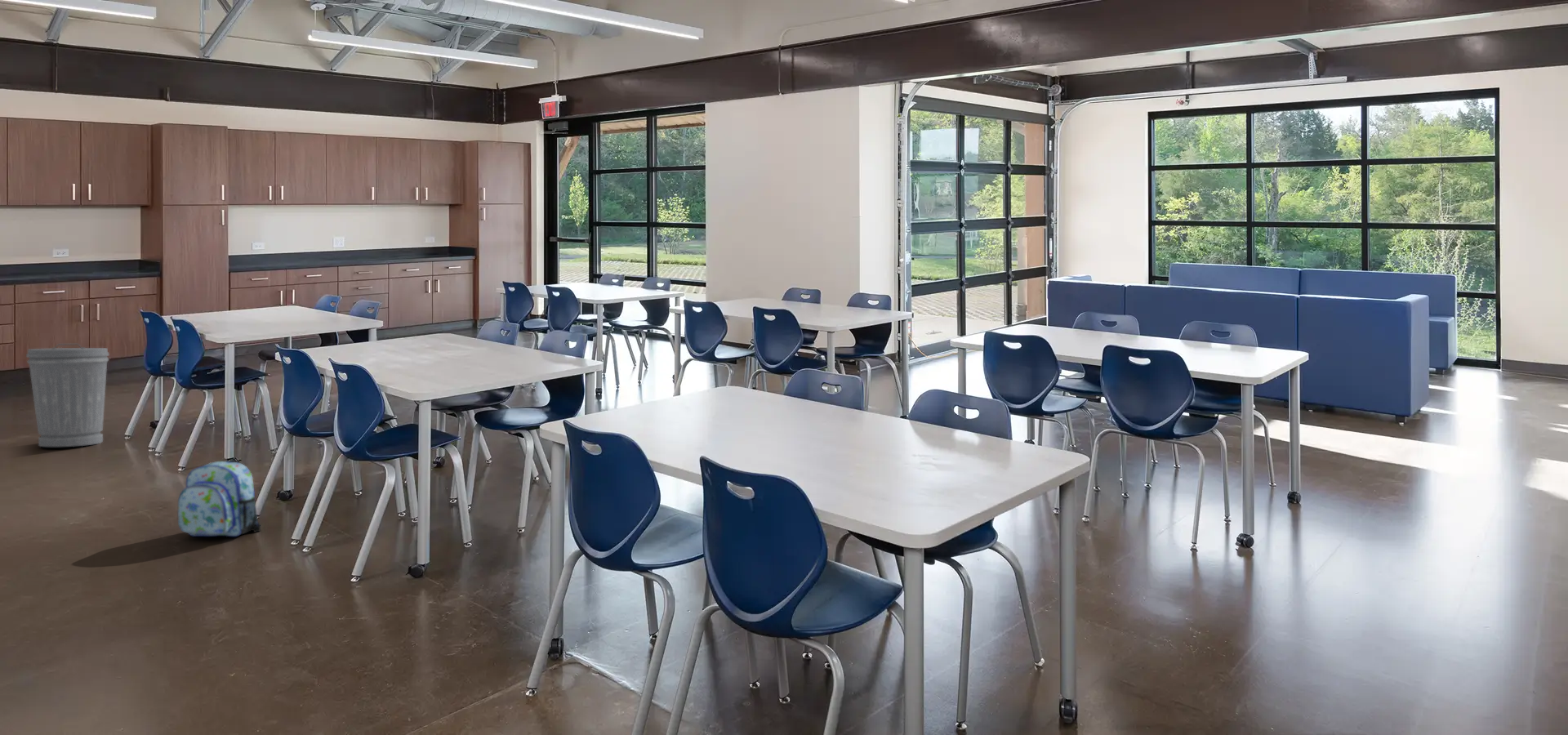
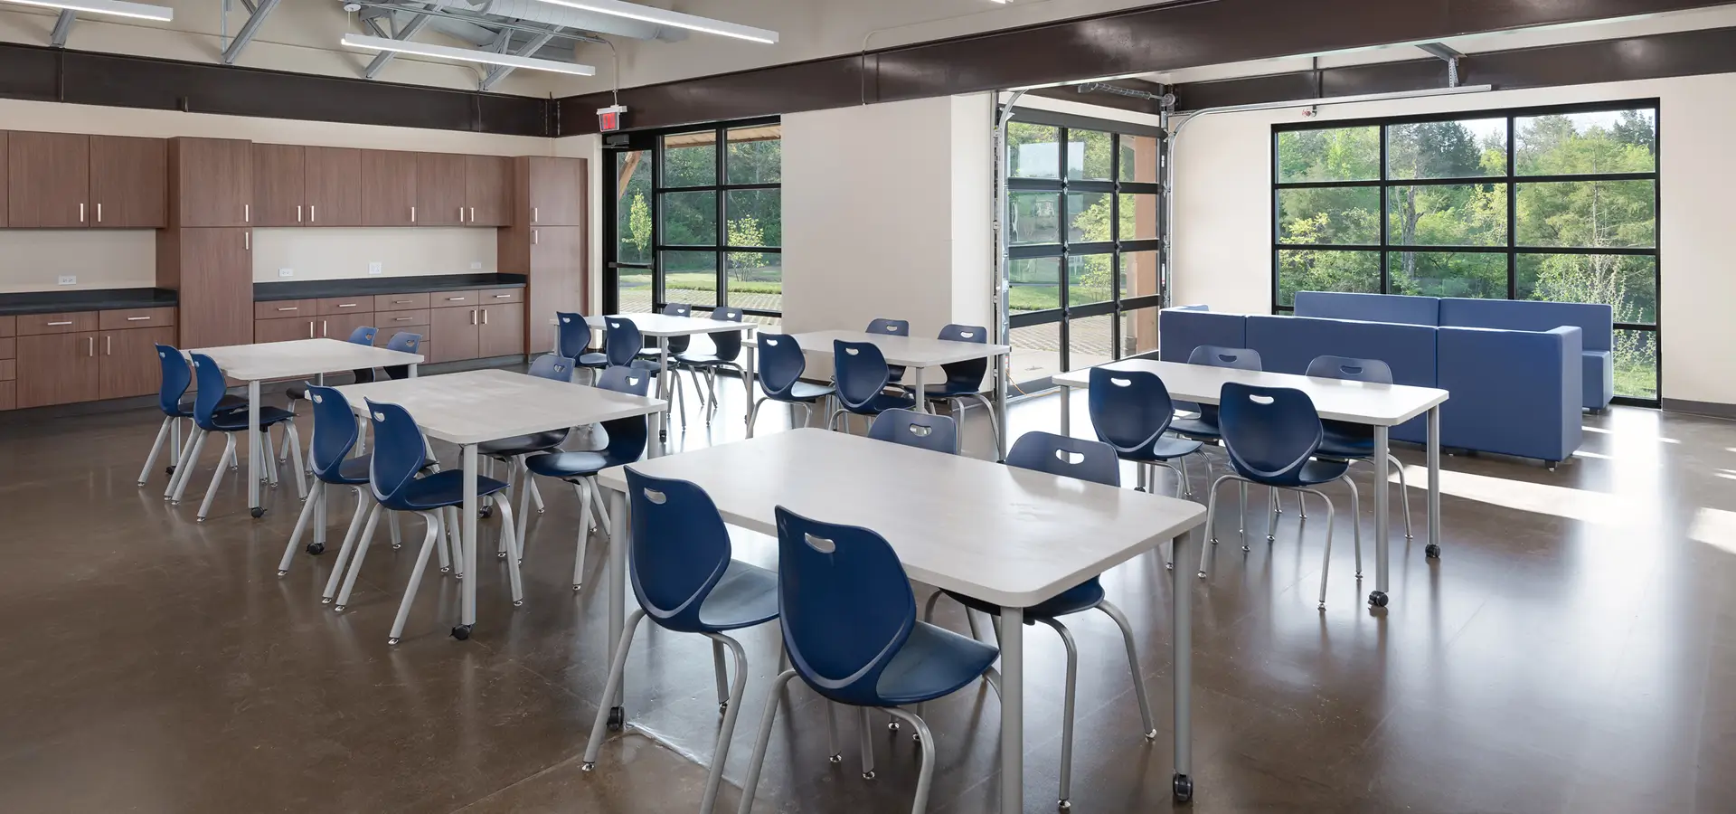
- backpack [177,461,261,537]
- trash can [25,343,109,448]
